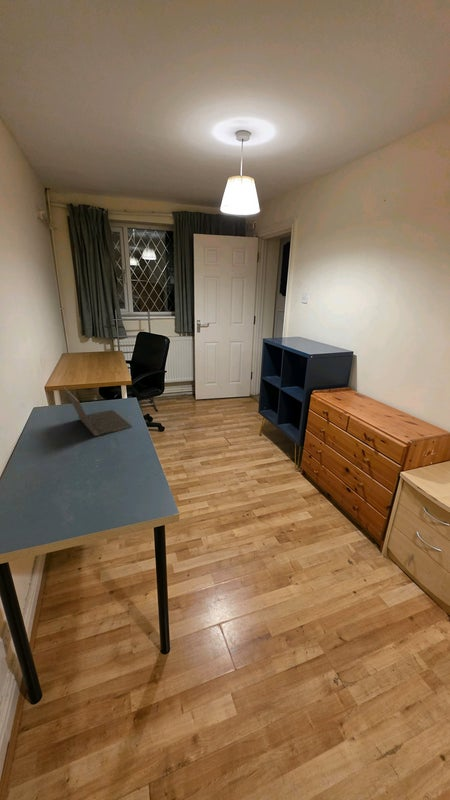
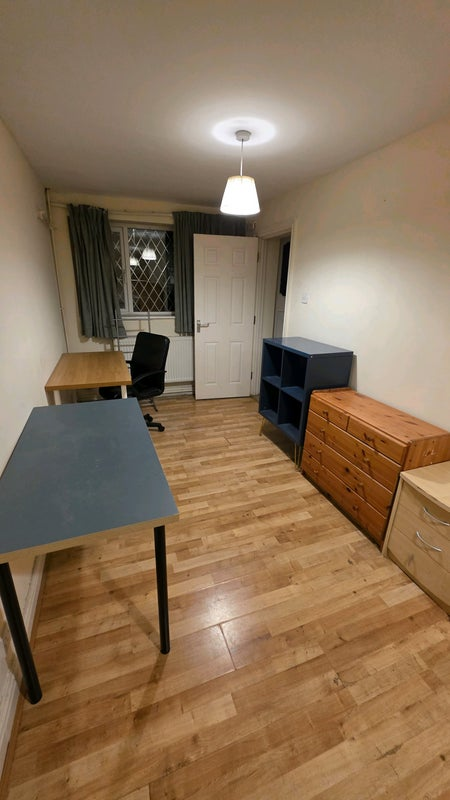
- laptop computer [62,386,133,437]
